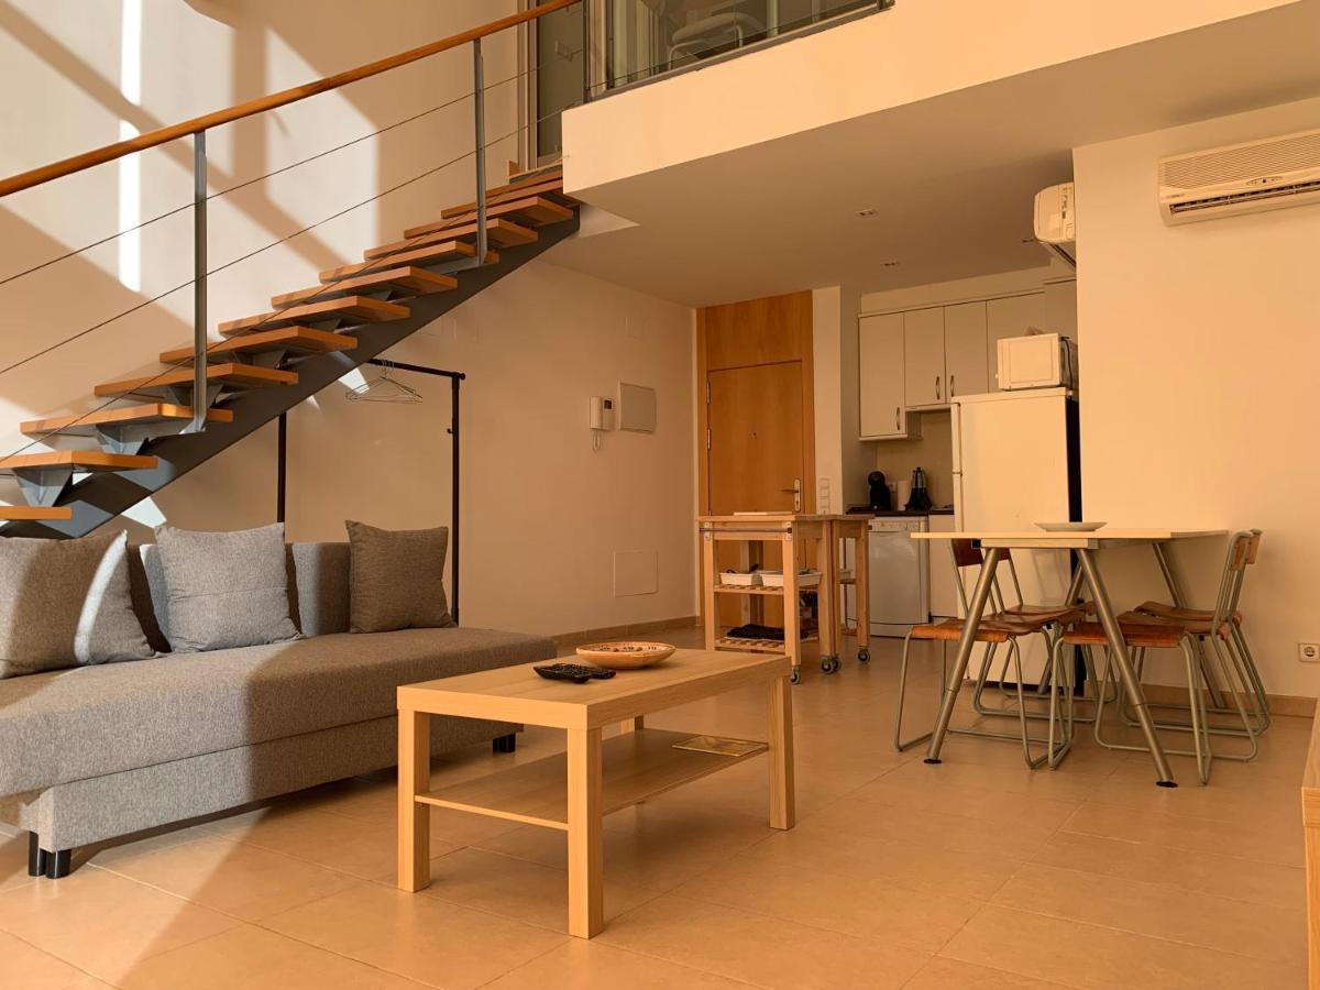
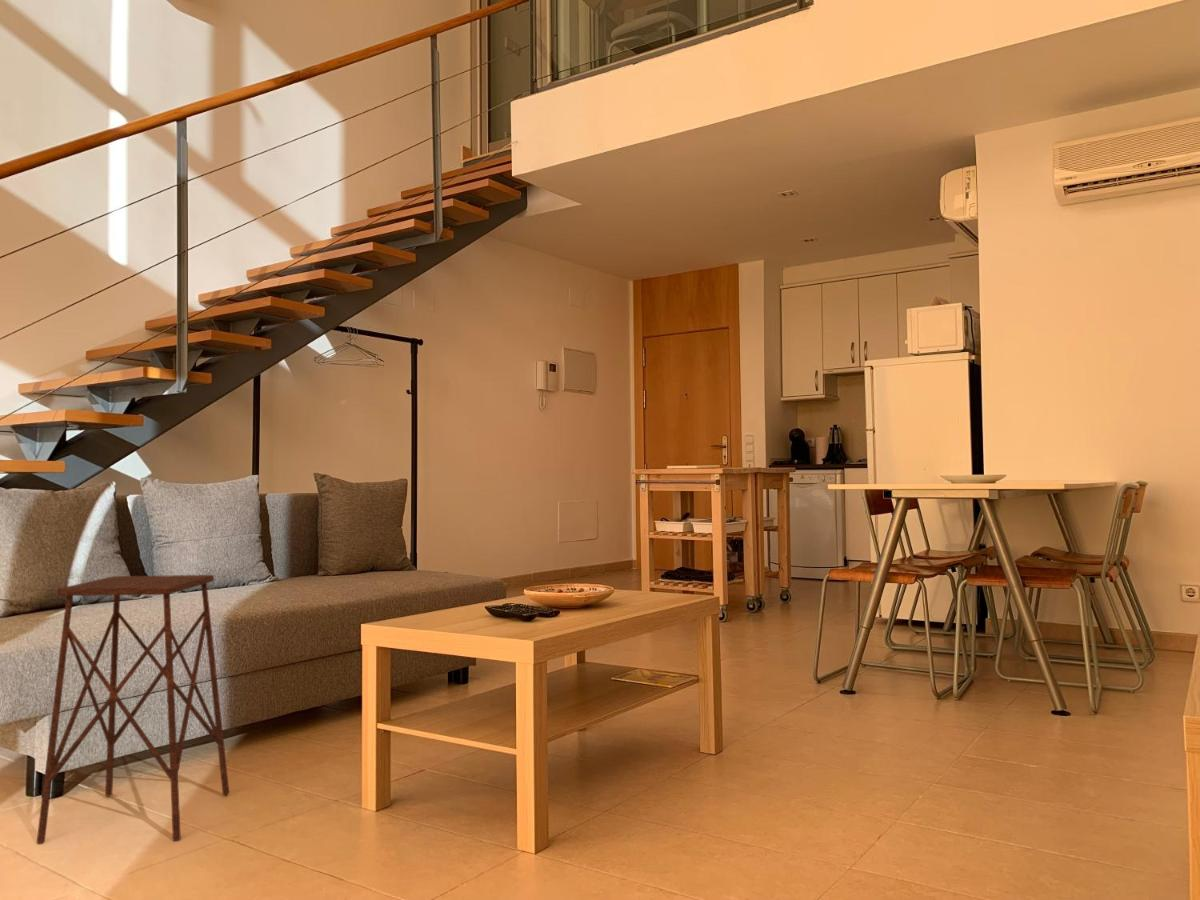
+ side table [36,574,230,845]
